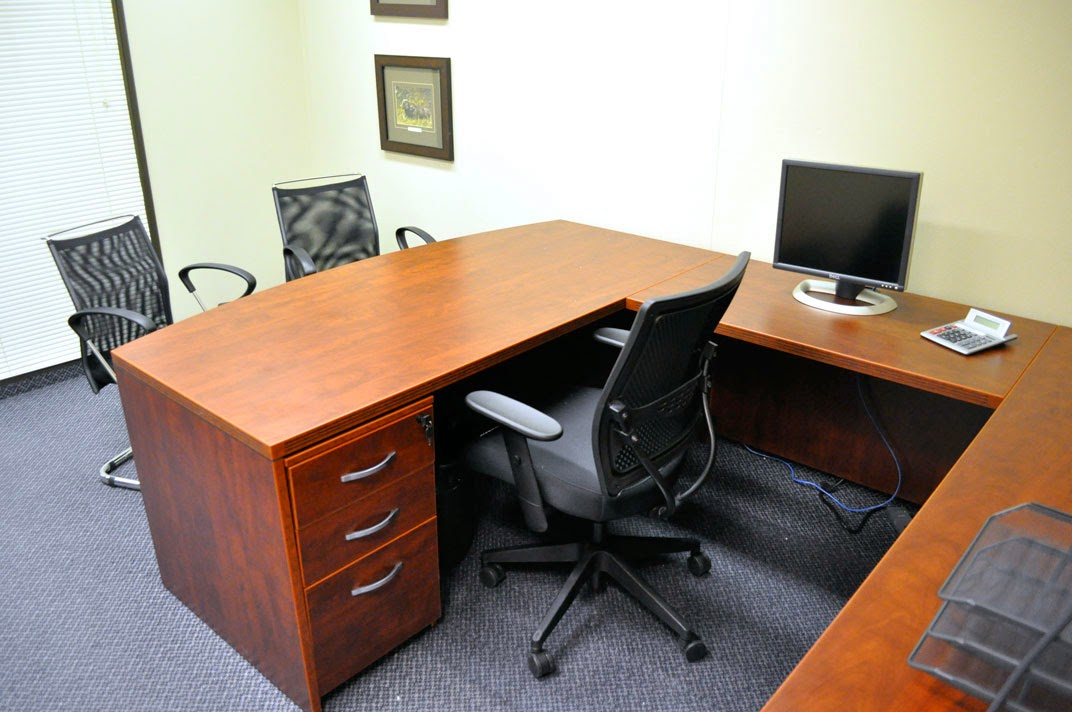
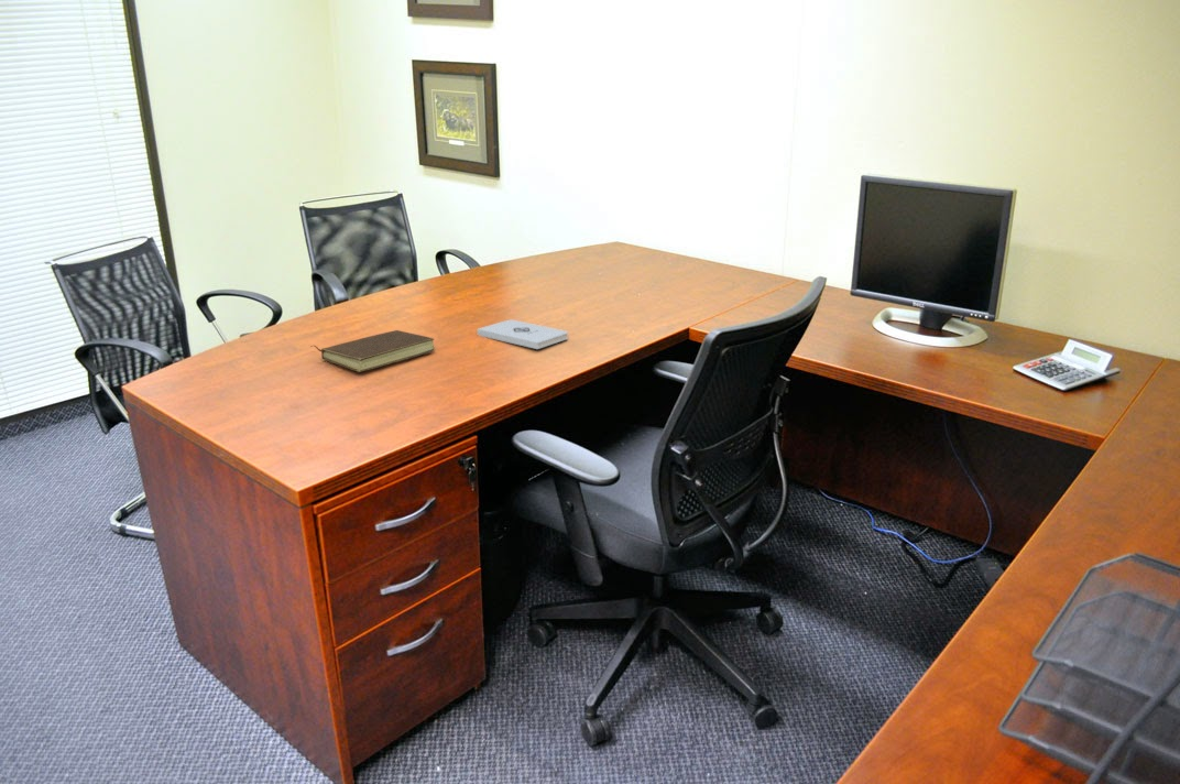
+ book [309,329,436,373]
+ notepad [476,318,569,350]
